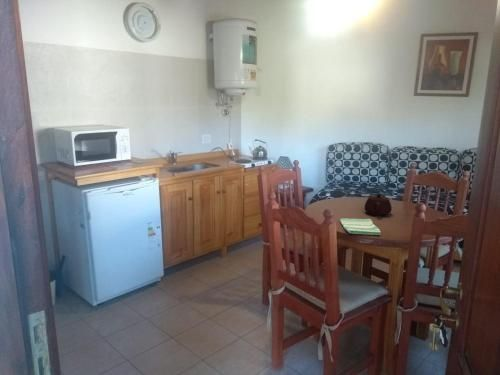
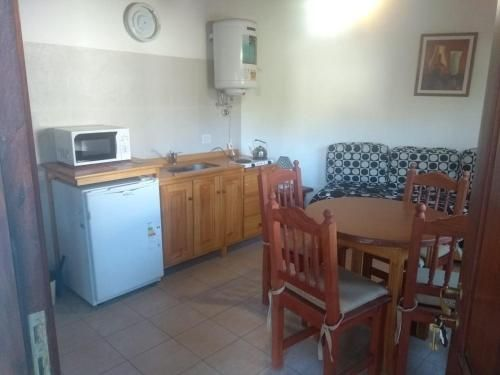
- teapot [363,193,393,217]
- dish towel [339,217,382,236]
